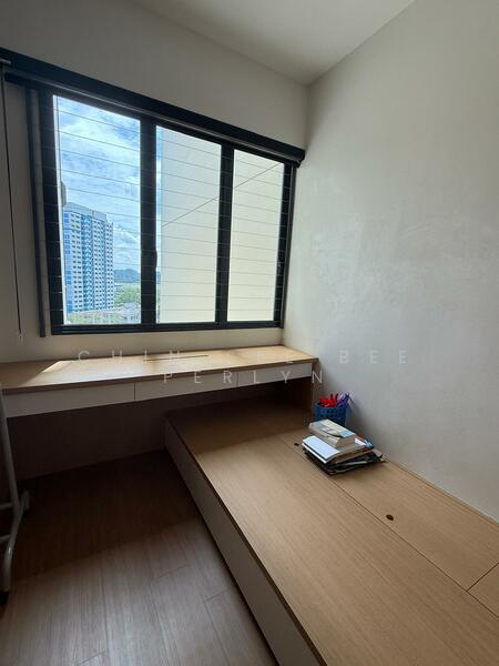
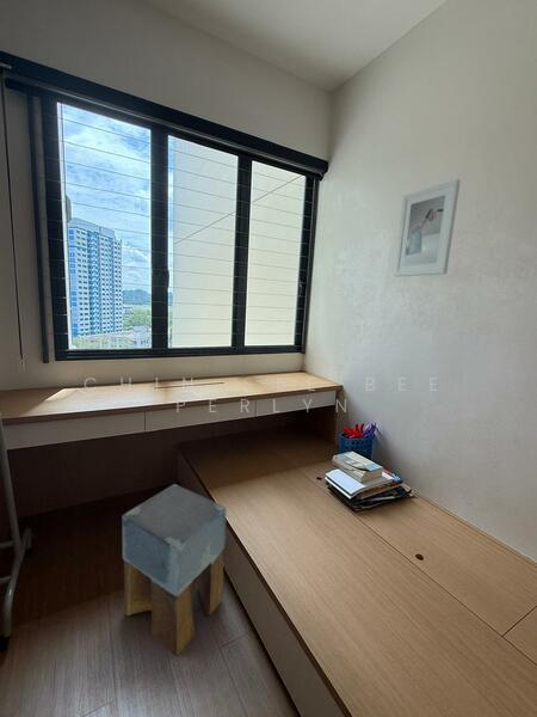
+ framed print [393,178,462,277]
+ stool [121,483,227,657]
